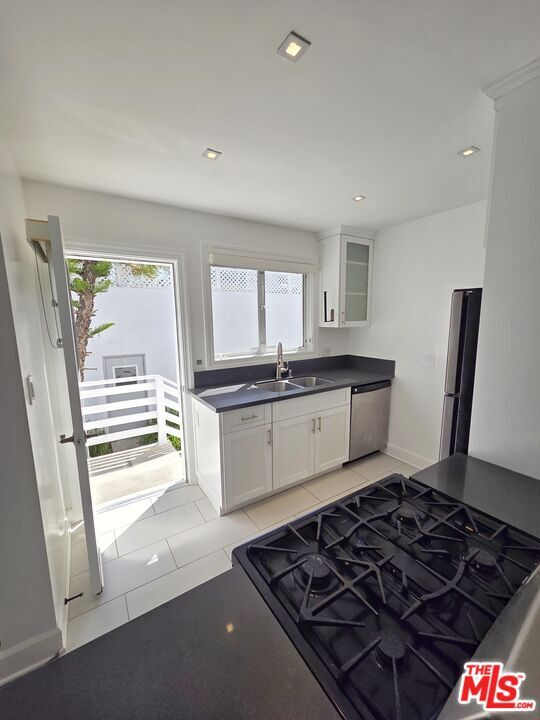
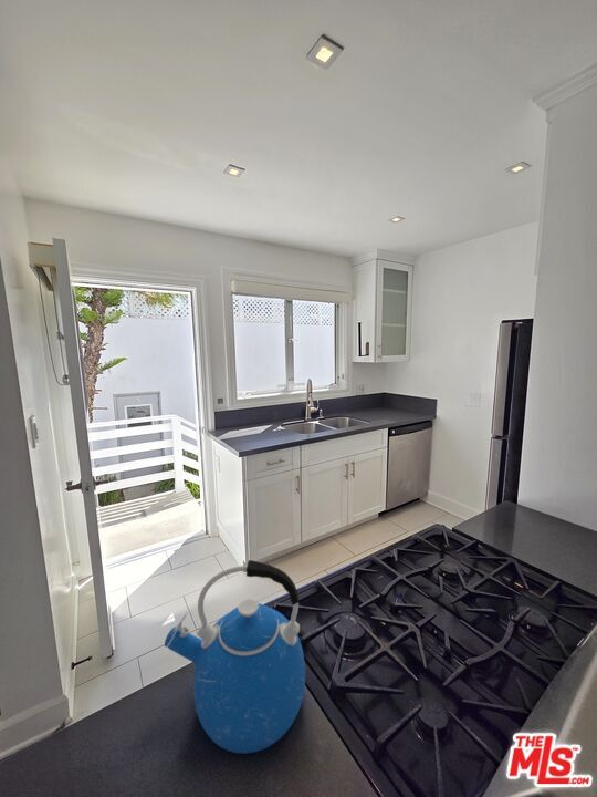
+ kettle [164,559,306,755]
